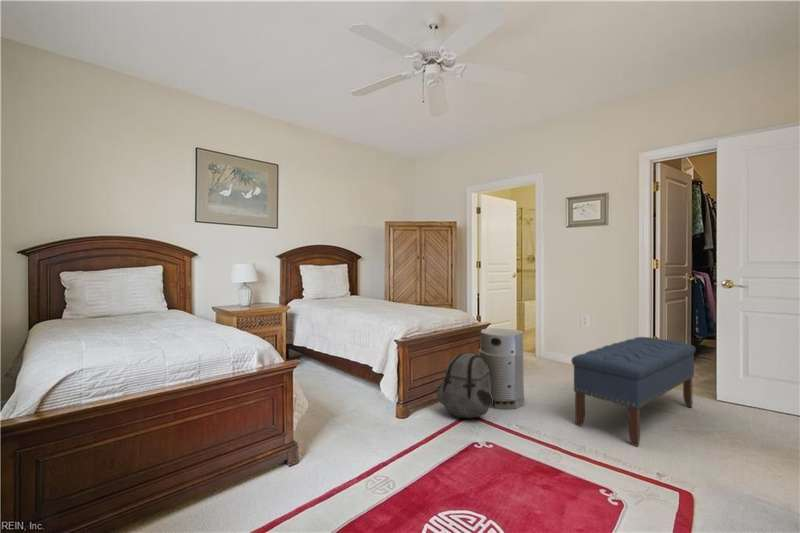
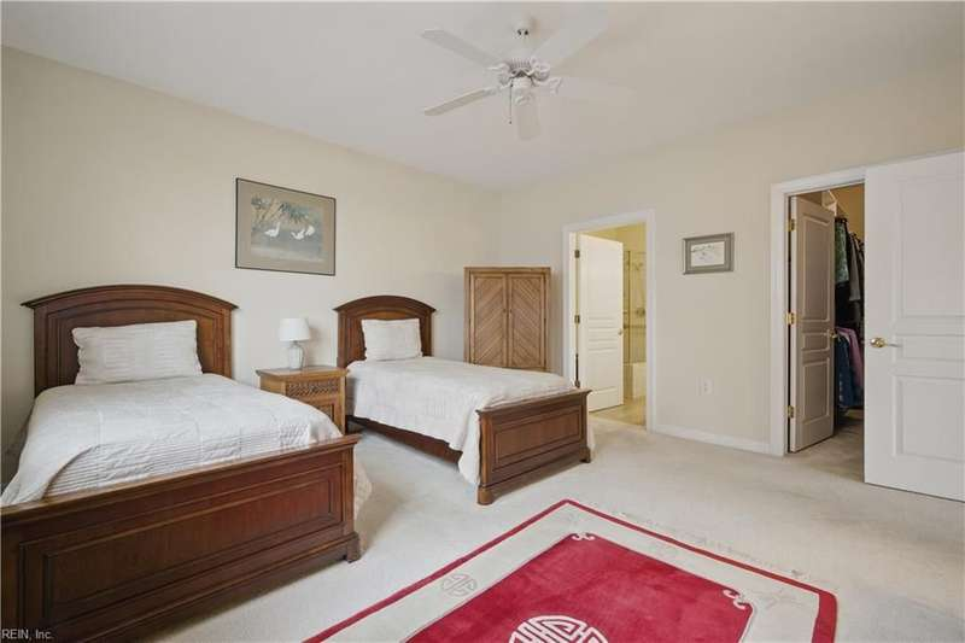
- bench [571,336,697,448]
- air purifier [478,327,525,410]
- backpack [435,352,492,419]
